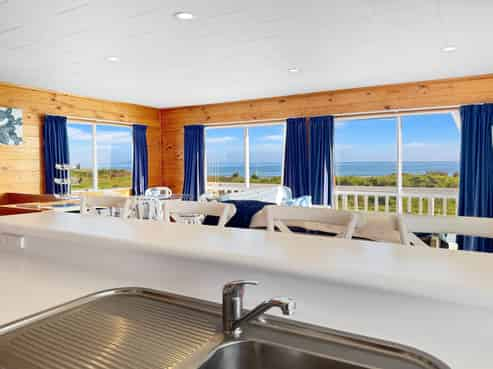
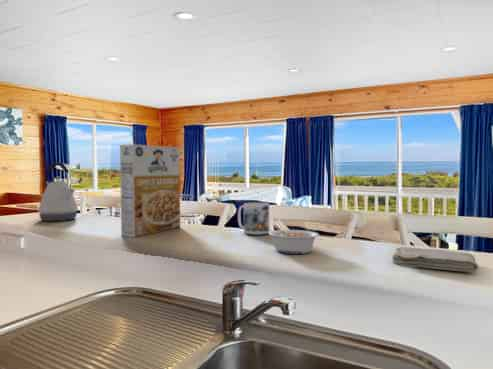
+ kettle [37,161,79,222]
+ cereal box [119,143,181,238]
+ mug [237,202,270,236]
+ washcloth [391,246,480,273]
+ legume [268,224,320,255]
